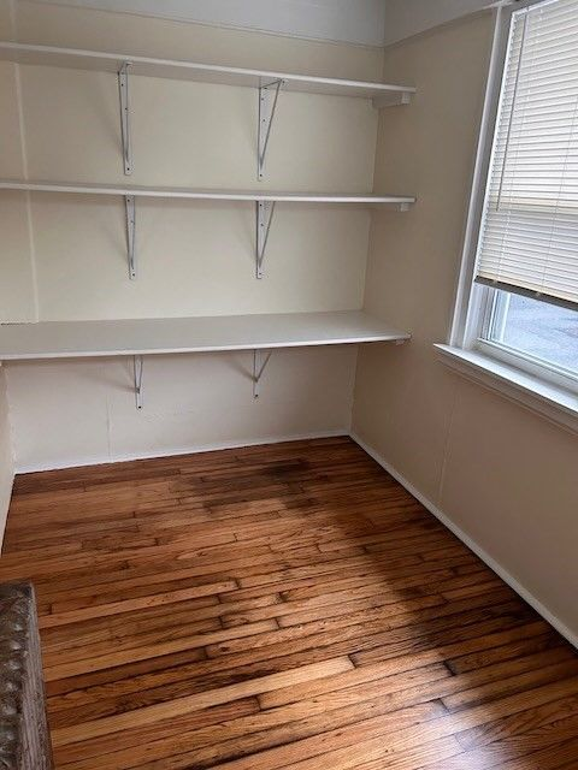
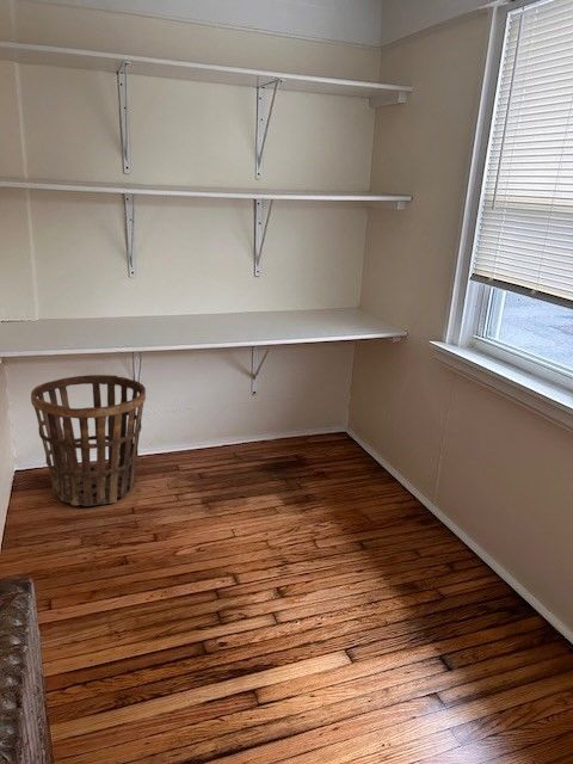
+ basket [30,374,147,507]
